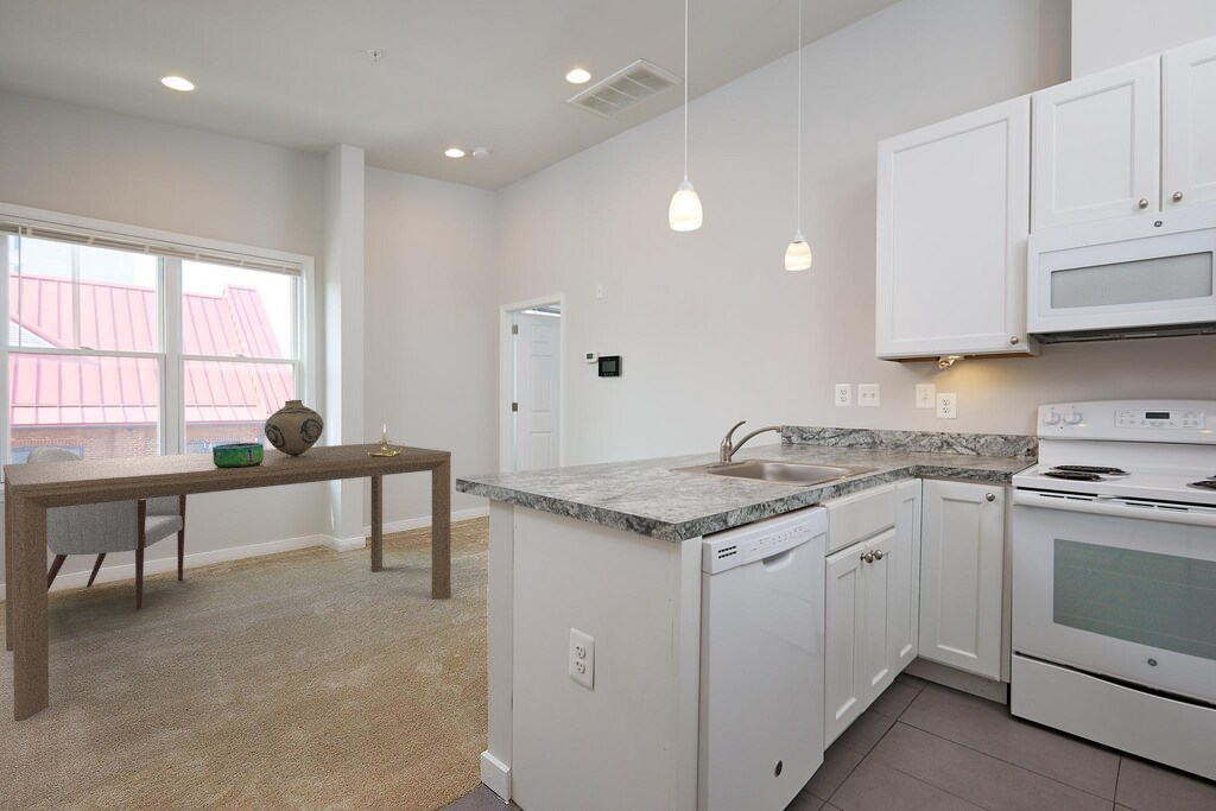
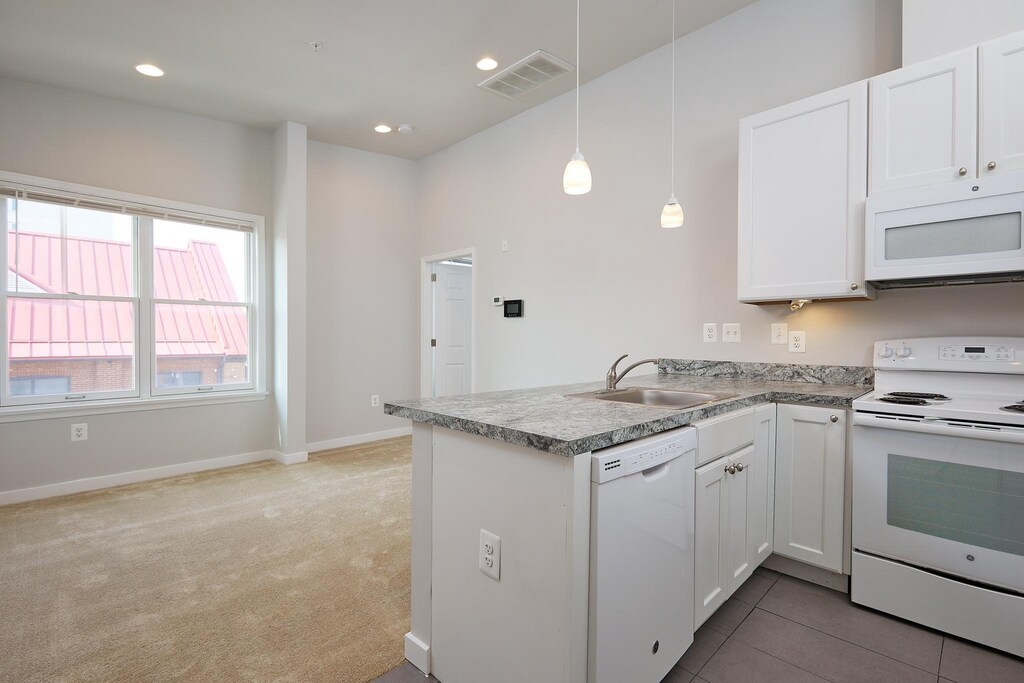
- decorative bowl [211,442,265,468]
- candle holder [368,424,406,457]
- chair [25,445,188,612]
- vase [264,399,324,456]
- dining table [2,442,452,722]
